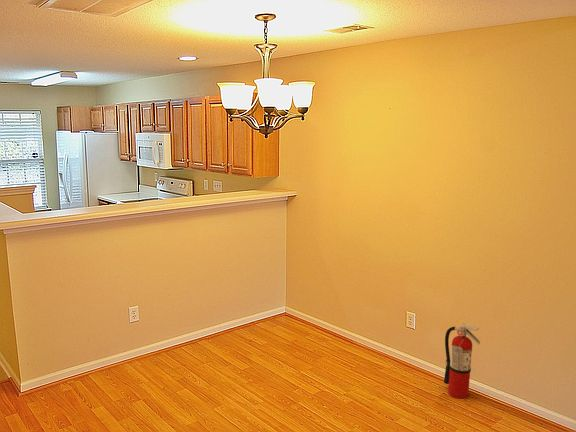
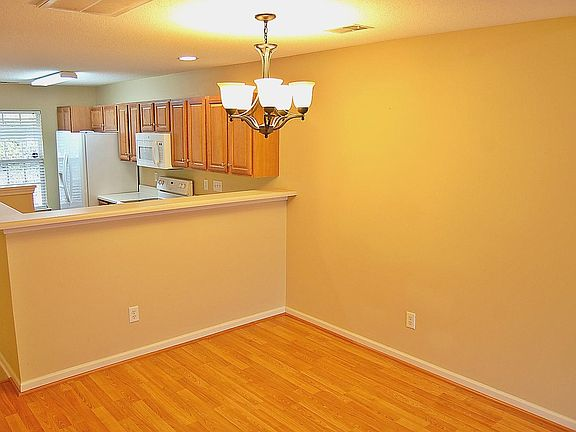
- fire extinguisher [443,322,481,400]
